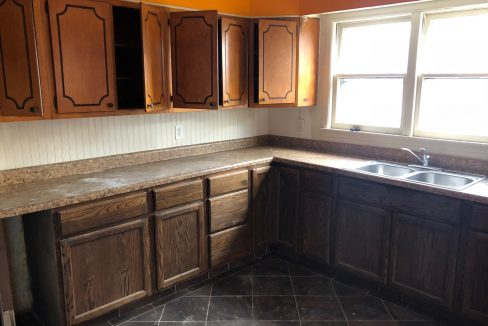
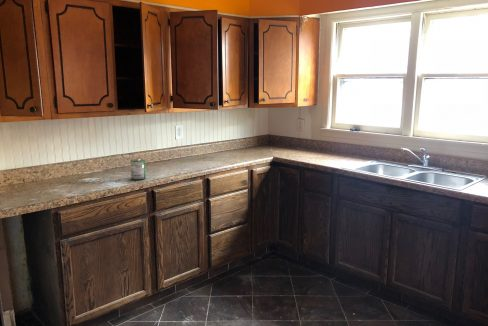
+ can [129,158,147,181]
